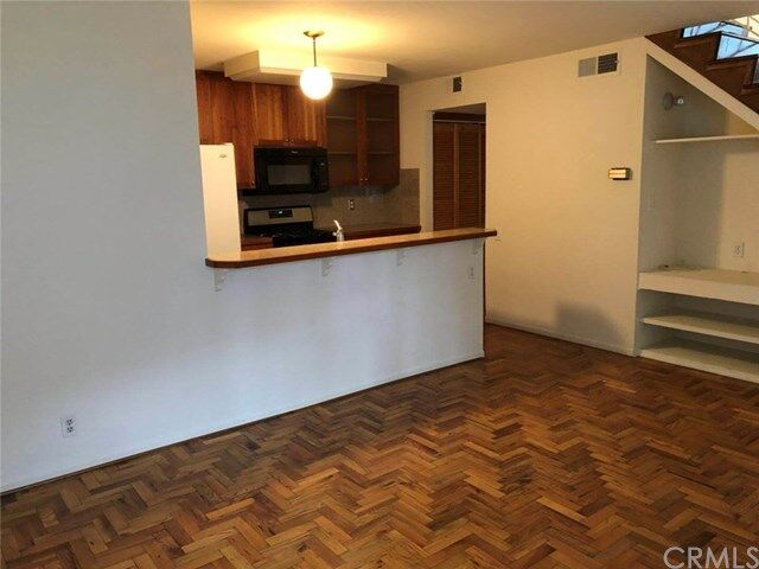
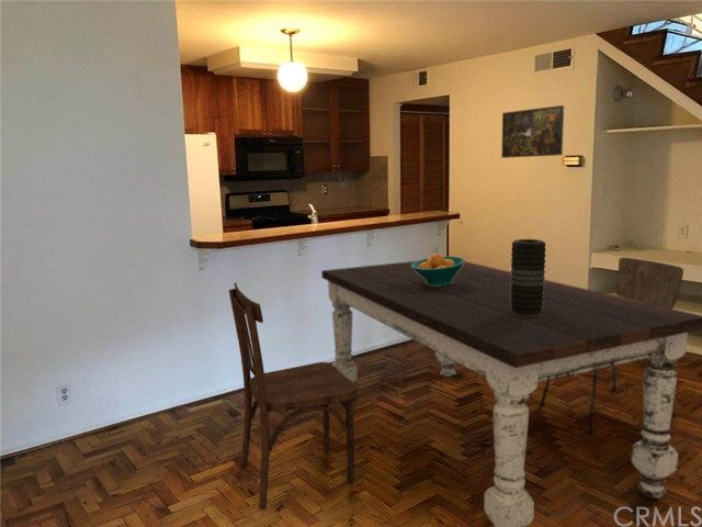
+ vase [510,238,547,315]
+ fruit bowl [411,253,466,285]
+ dining table [320,260,702,527]
+ dining chair [228,281,359,511]
+ dining chair [539,256,684,436]
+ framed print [500,104,565,159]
